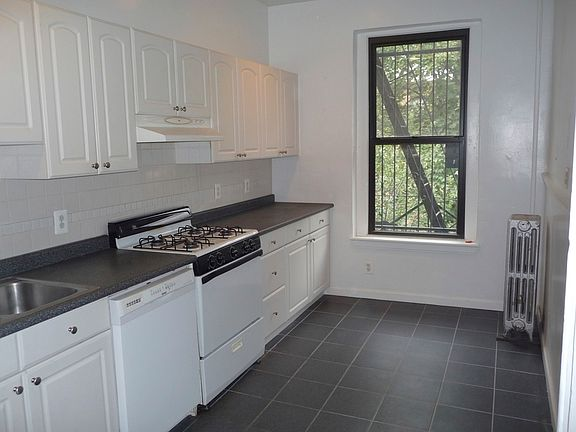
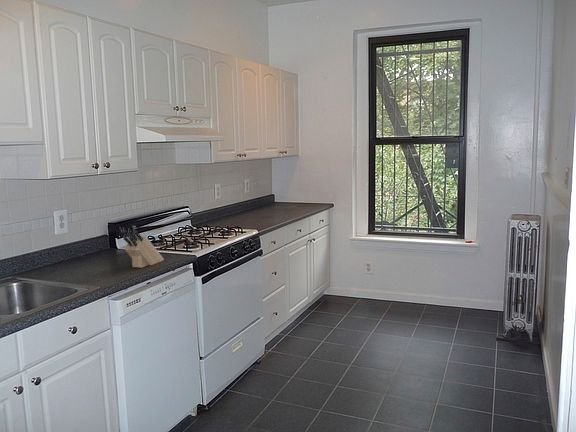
+ knife block [122,227,165,269]
